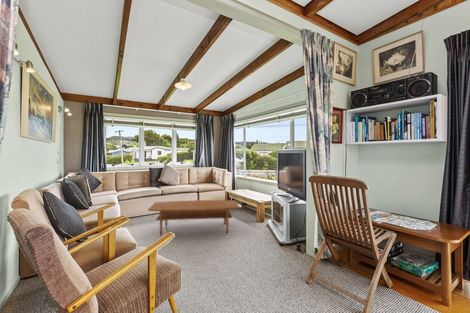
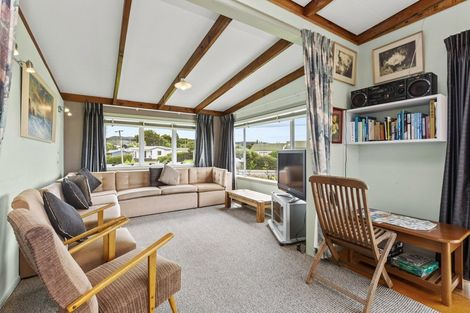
- coffee table [147,199,241,237]
